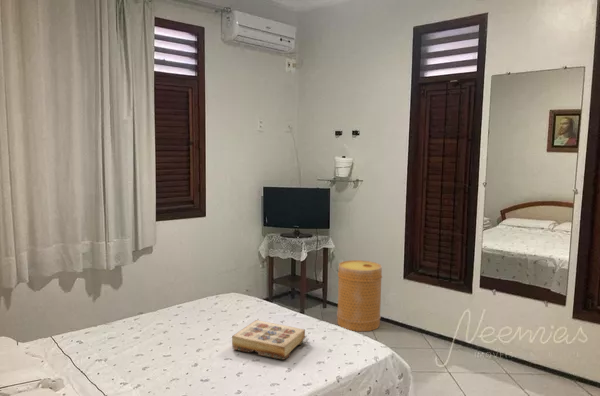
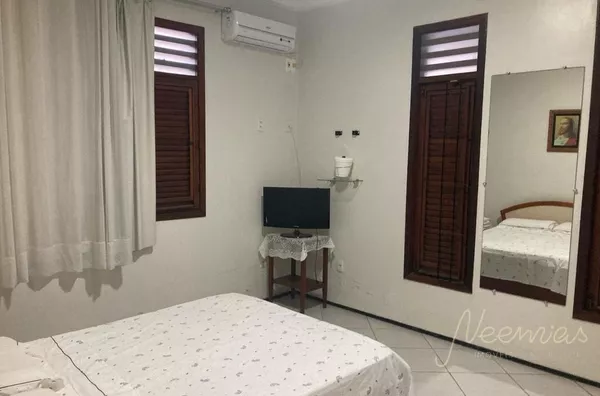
- basket [336,259,383,332]
- book [231,319,309,361]
